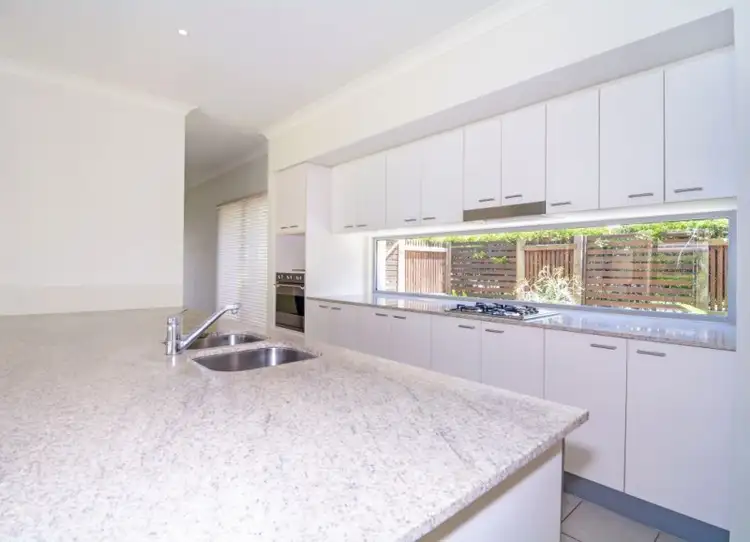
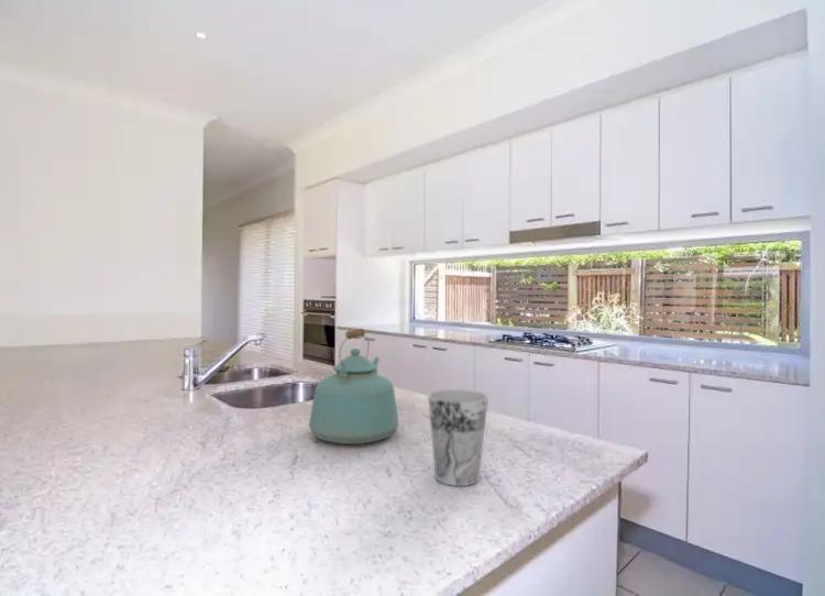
+ cup [427,388,490,487]
+ kettle [308,328,400,445]
